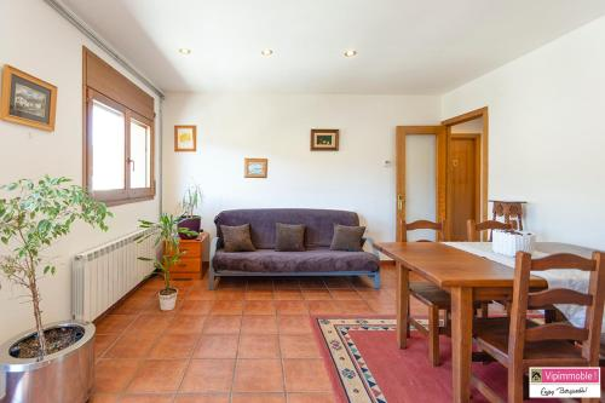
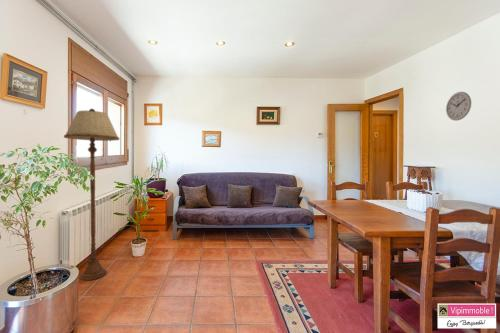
+ wall clock [445,91,472,122]
+ floor lamp [63,108,120,281]
